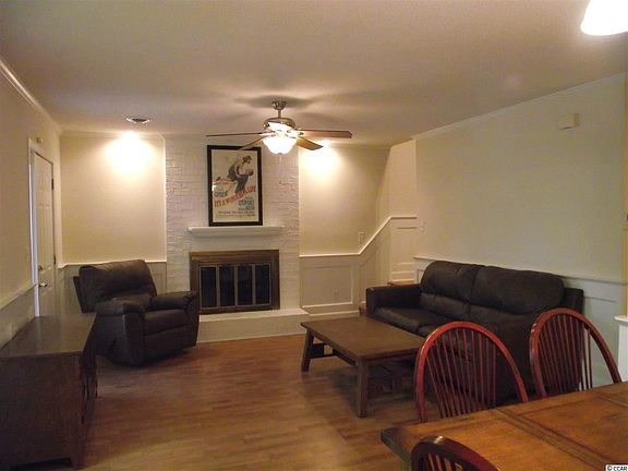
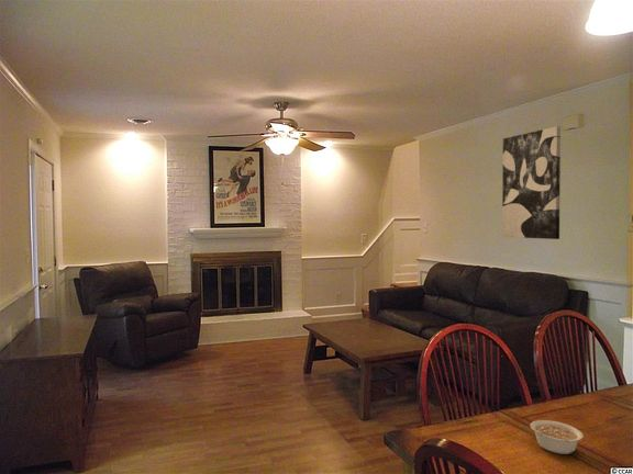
+ wall art [501,125,562,240]
+ legume [530,419,585,455]
